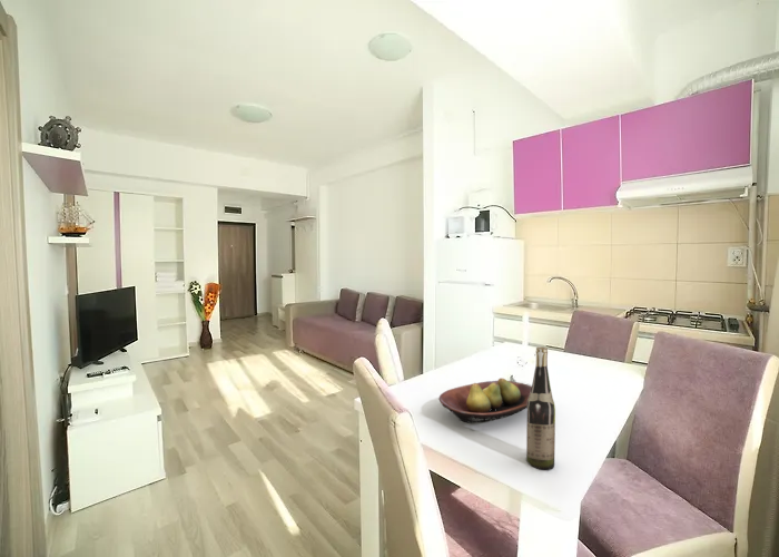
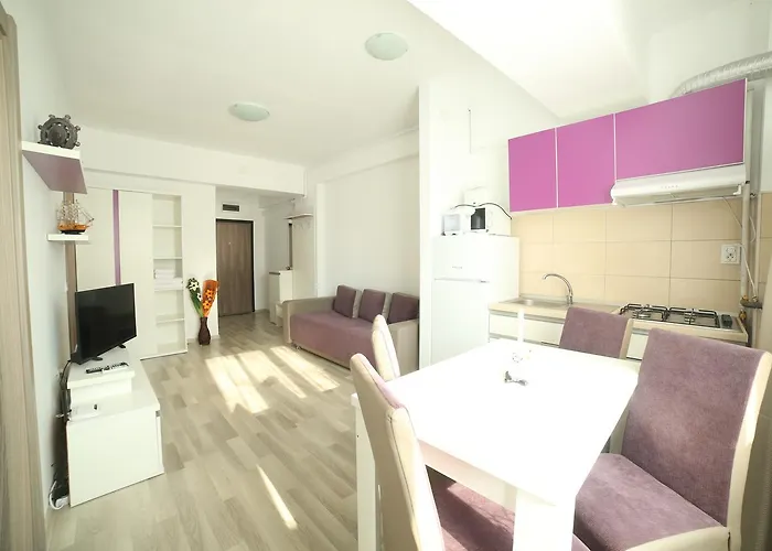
- wine bottle [525,346,556,471]
- fruit bowl [437,377,532,424]
